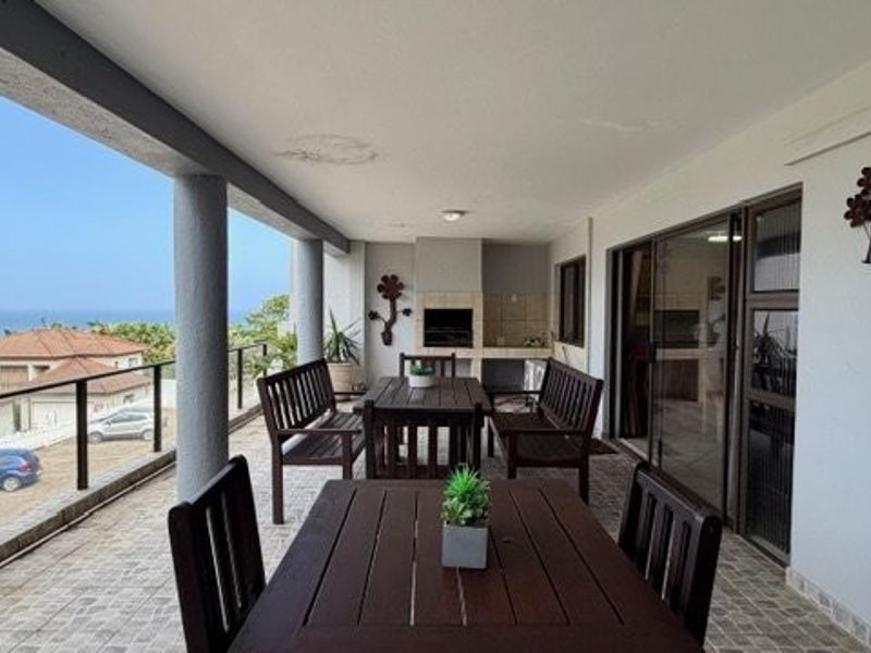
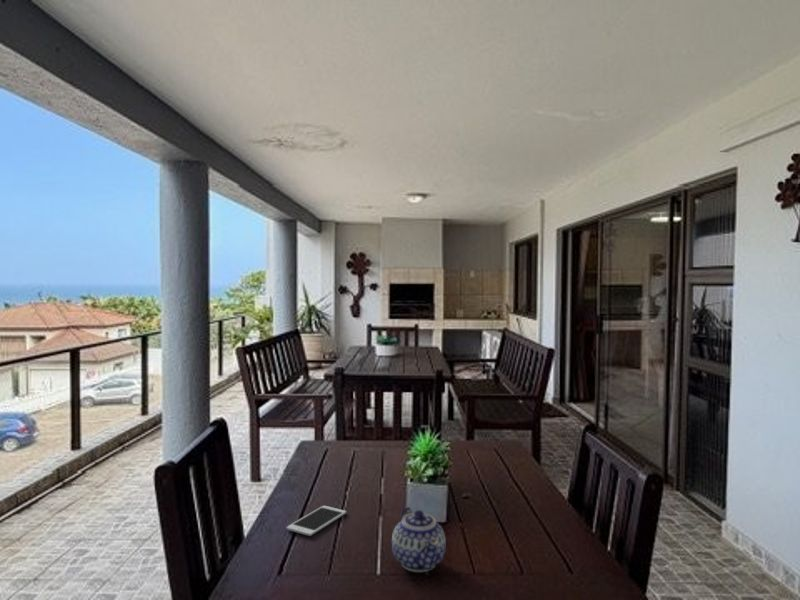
+ cell phone [286,505,347,537]
+ teapot [391,506,447,573]
